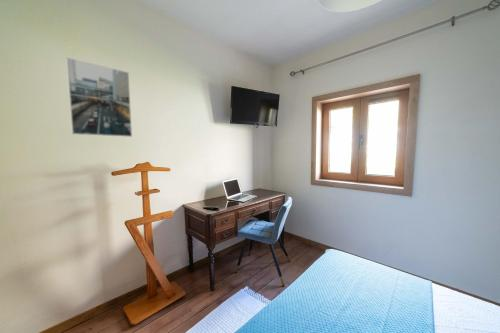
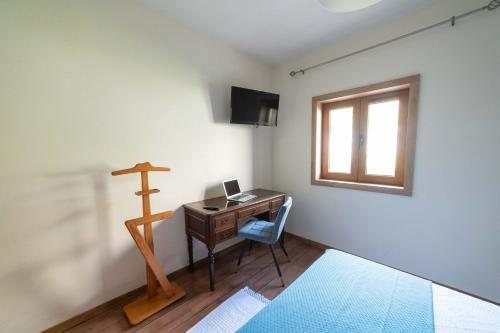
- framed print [66,57,133,138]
